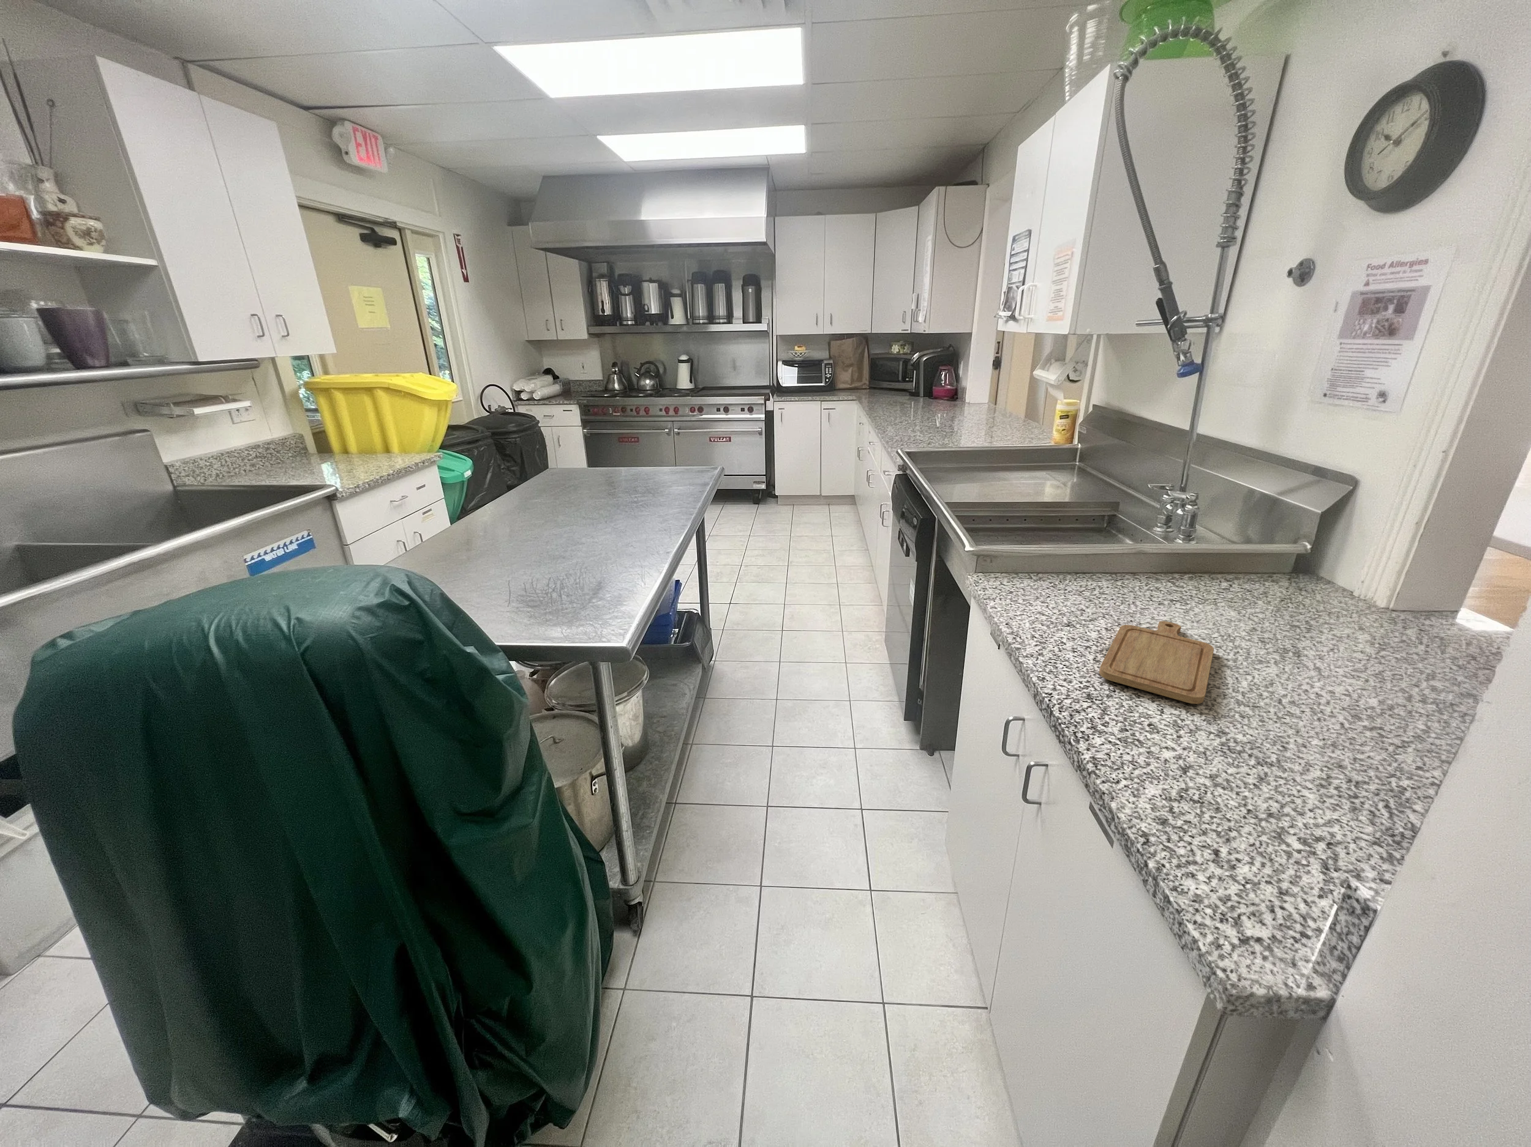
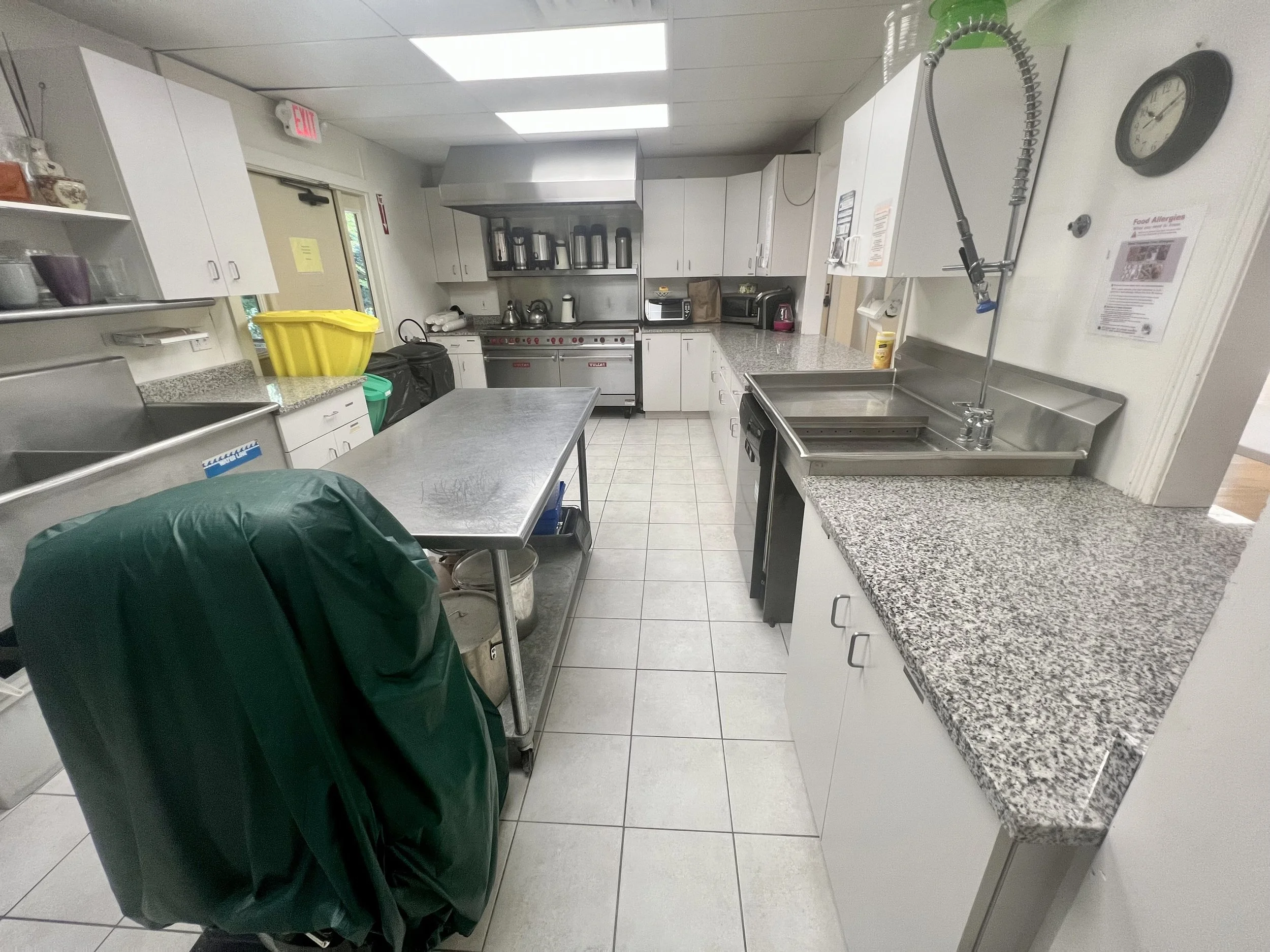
- chopping board [1098,620,1214,705]
